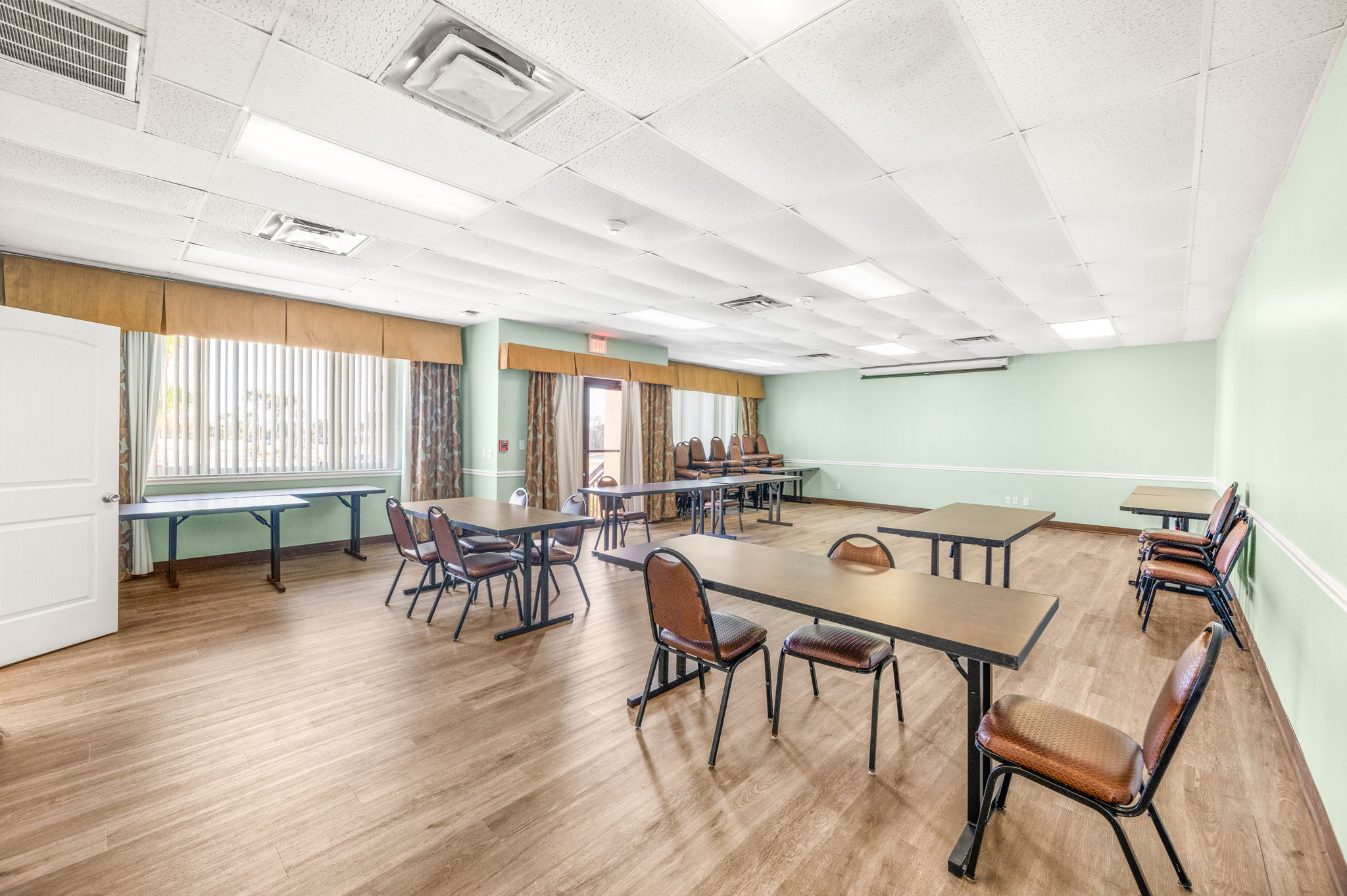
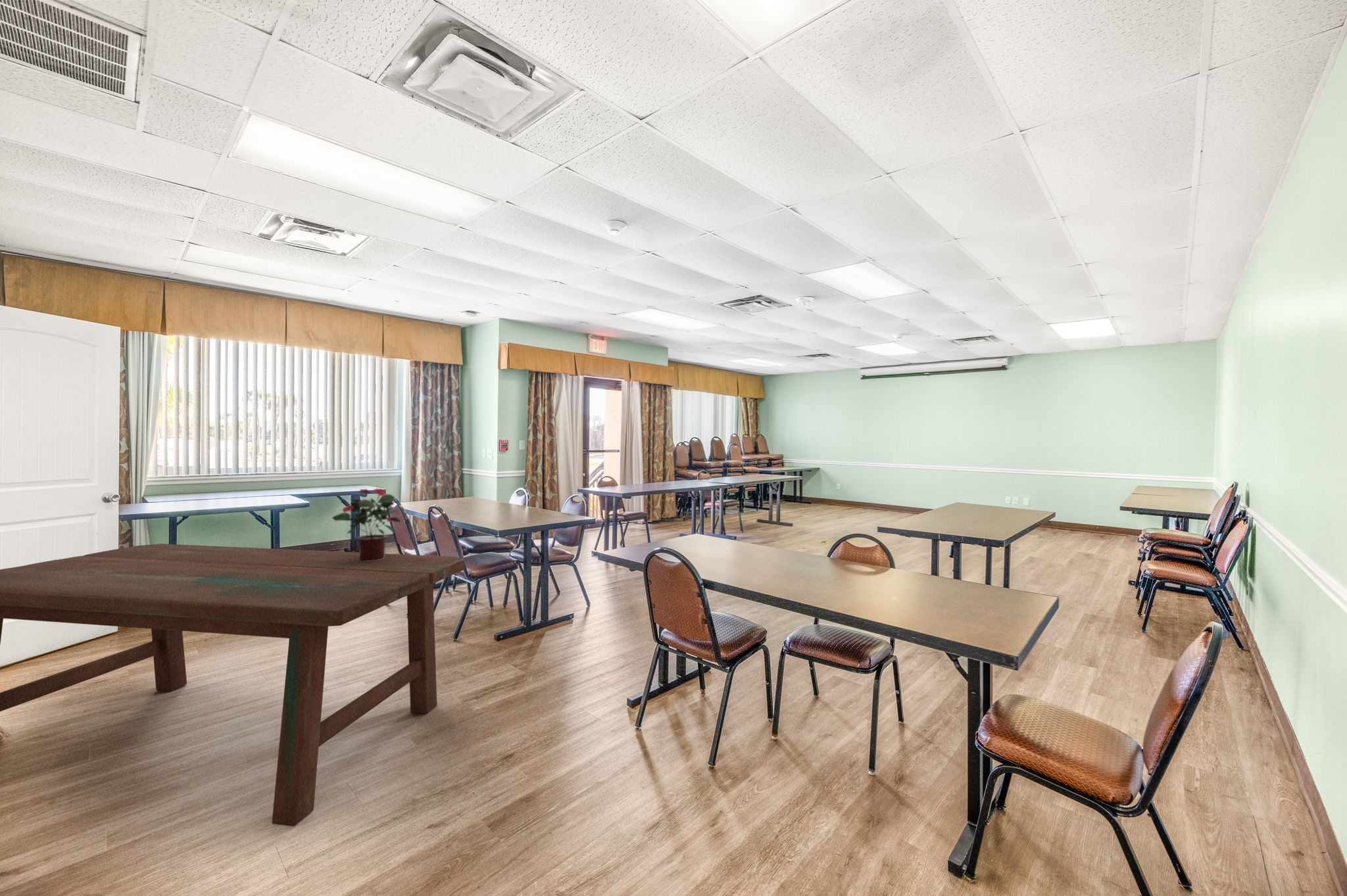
+ potted flower [331,488,401,561]
+ dining table [0,543,464,827]
